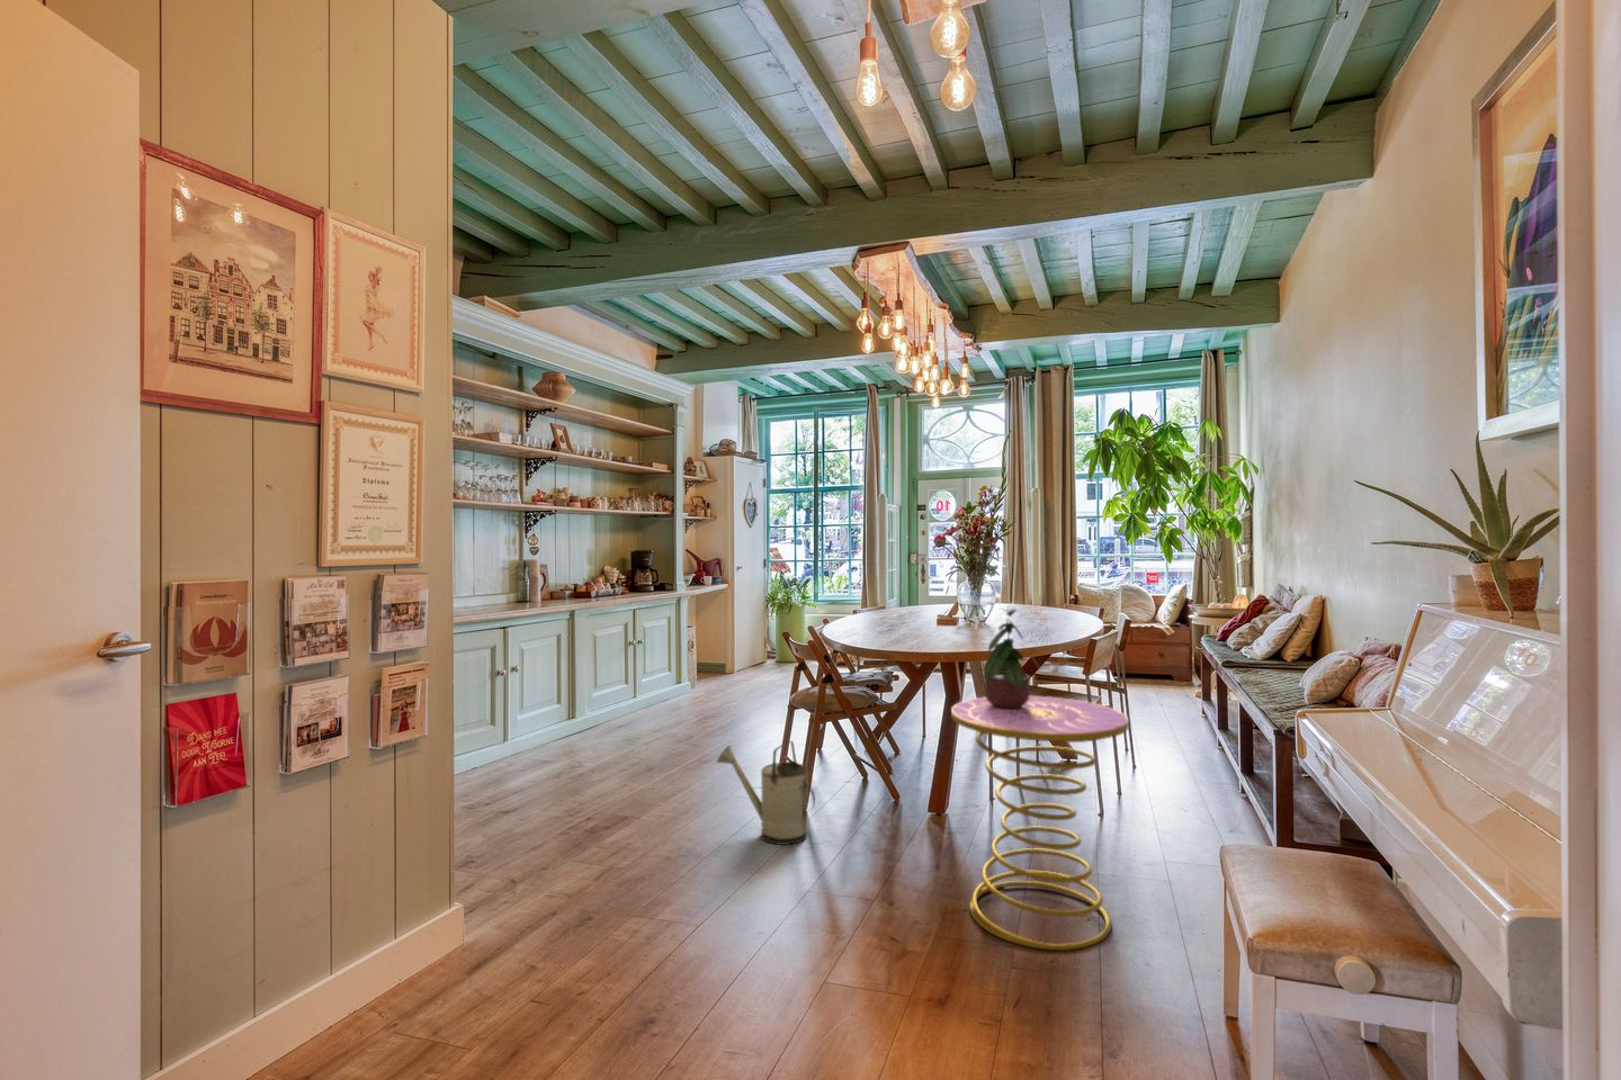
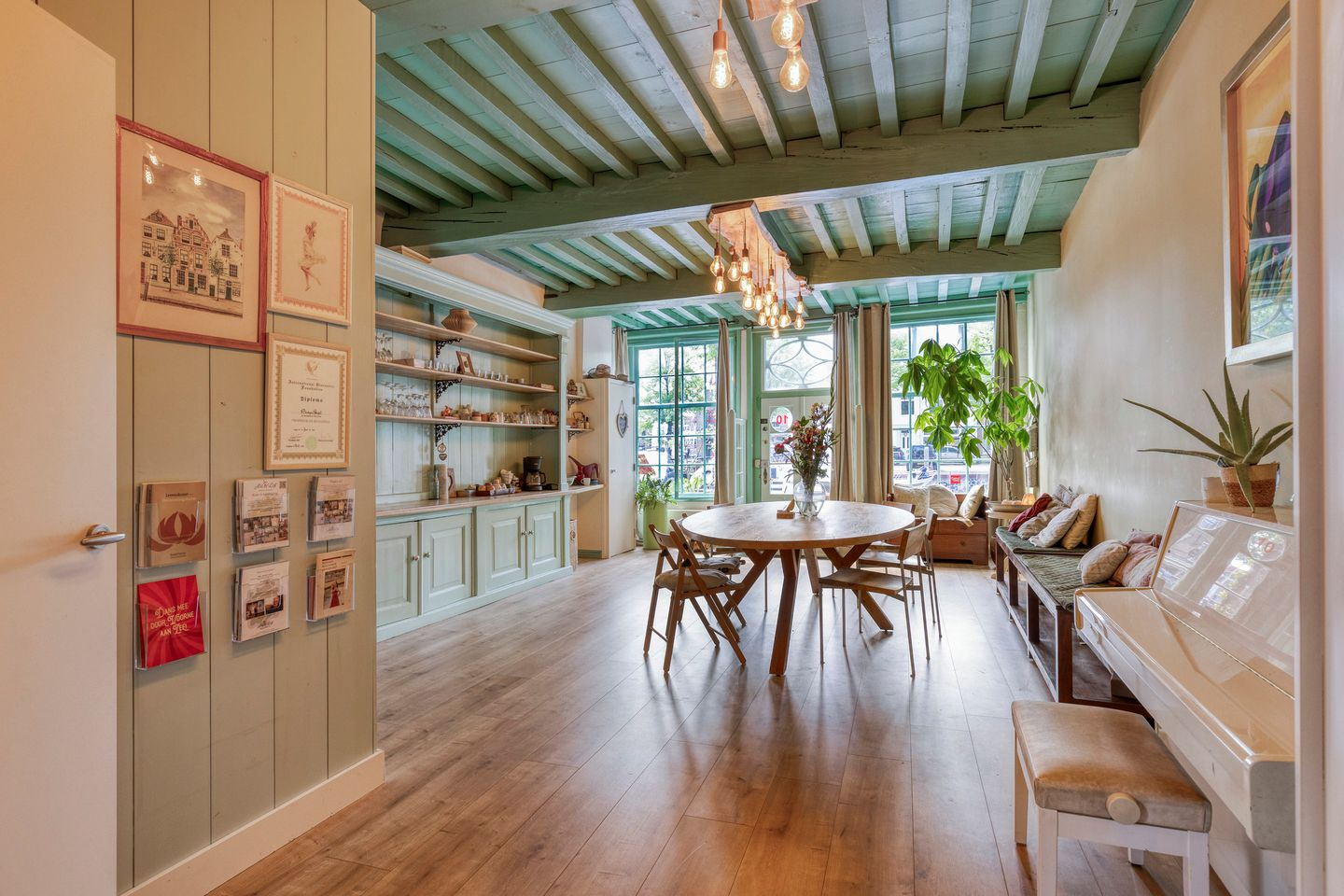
- side table [950,695,1130,952]
- potted plant [982,600,1042,710]
- watering can [716,740,817,846]
